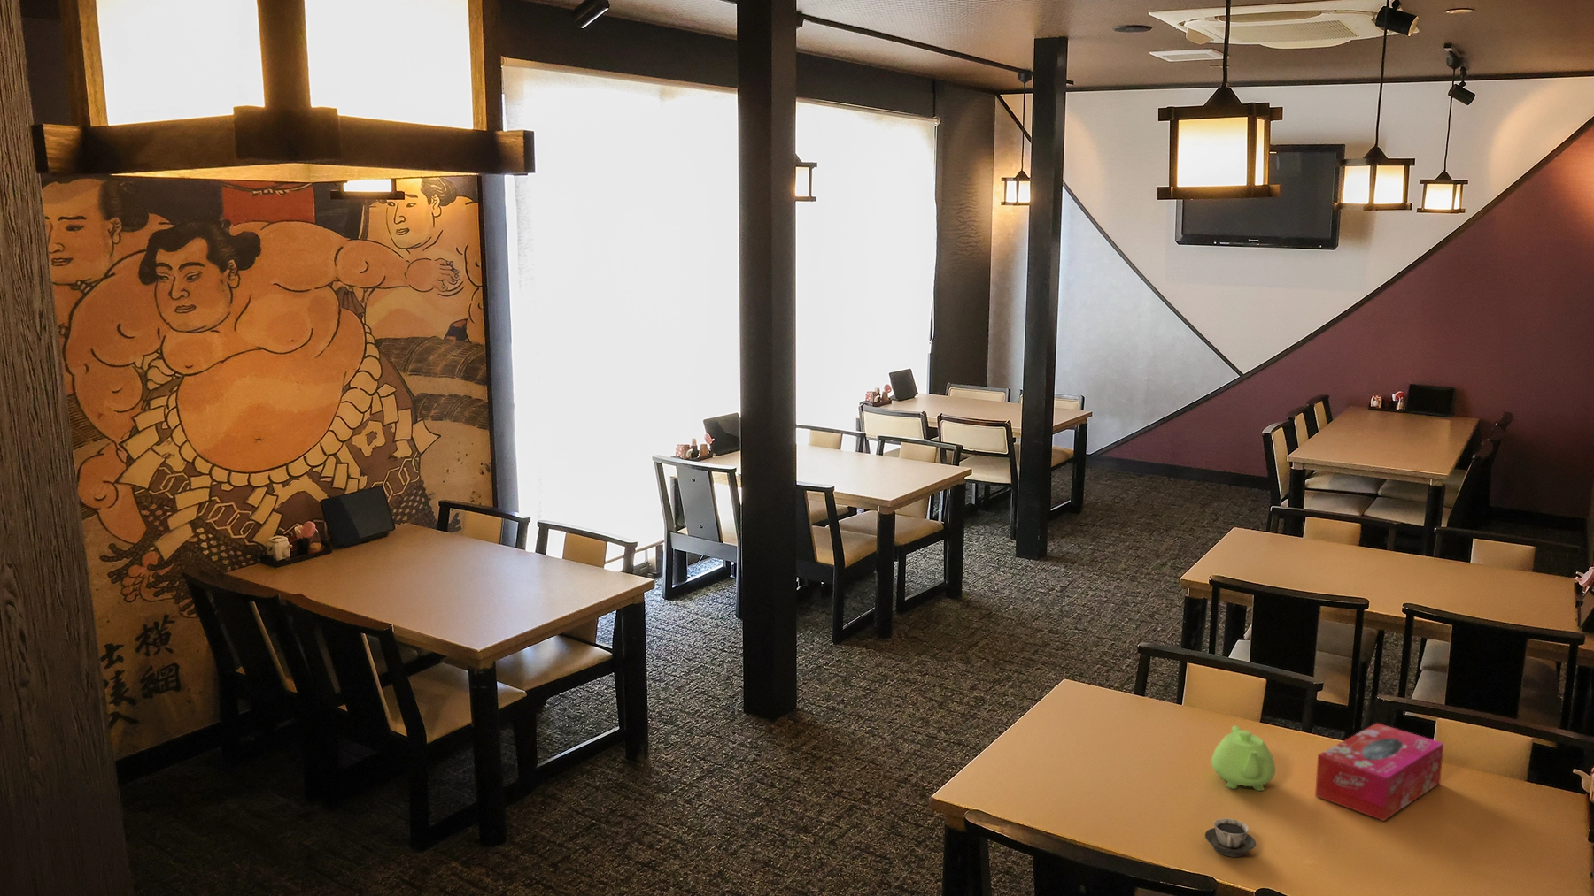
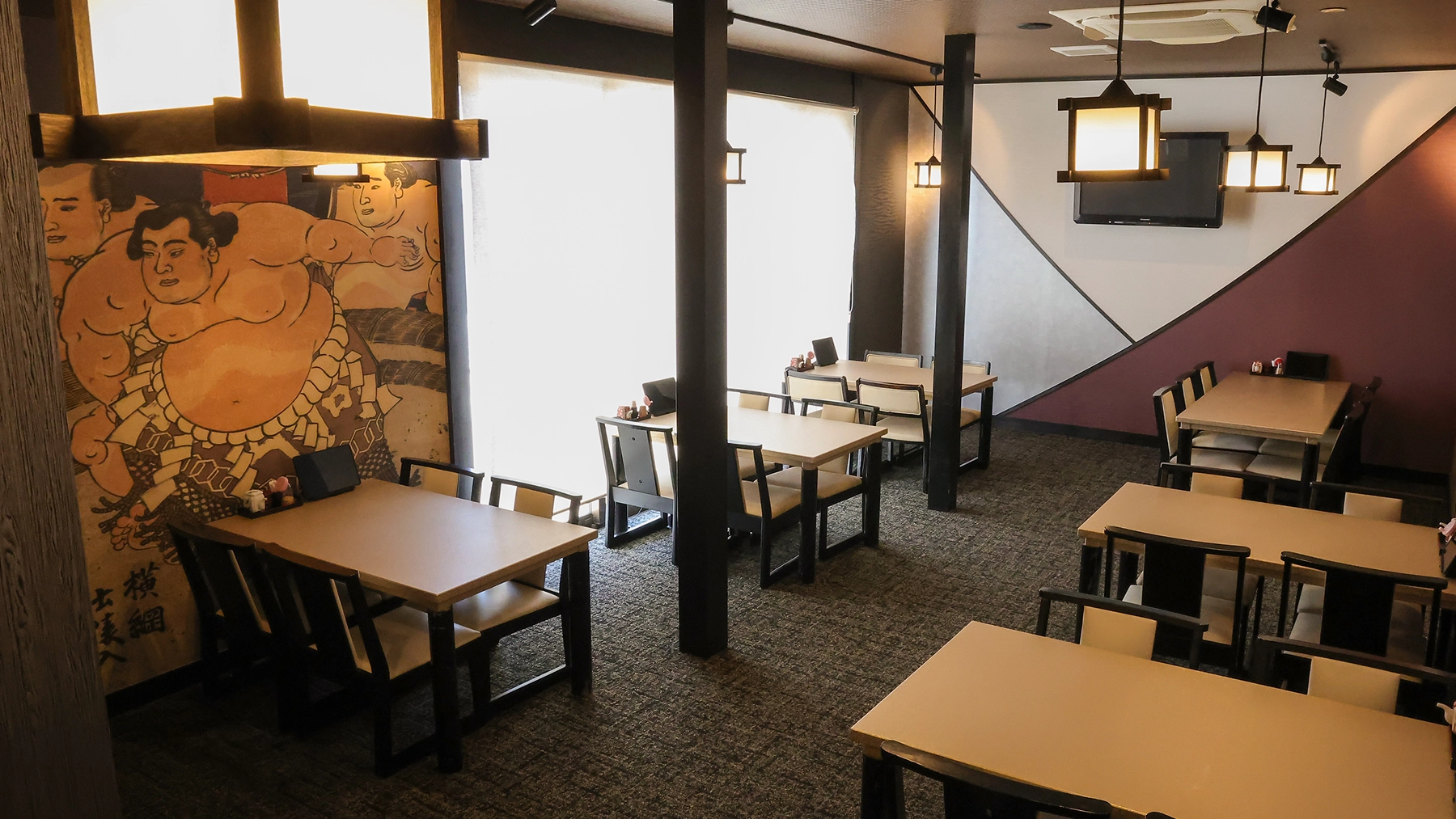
- teapot [1211,725,1277,792]
- tissue box [1314,722,1444,822]
- cup [1204,817,1257,858]
